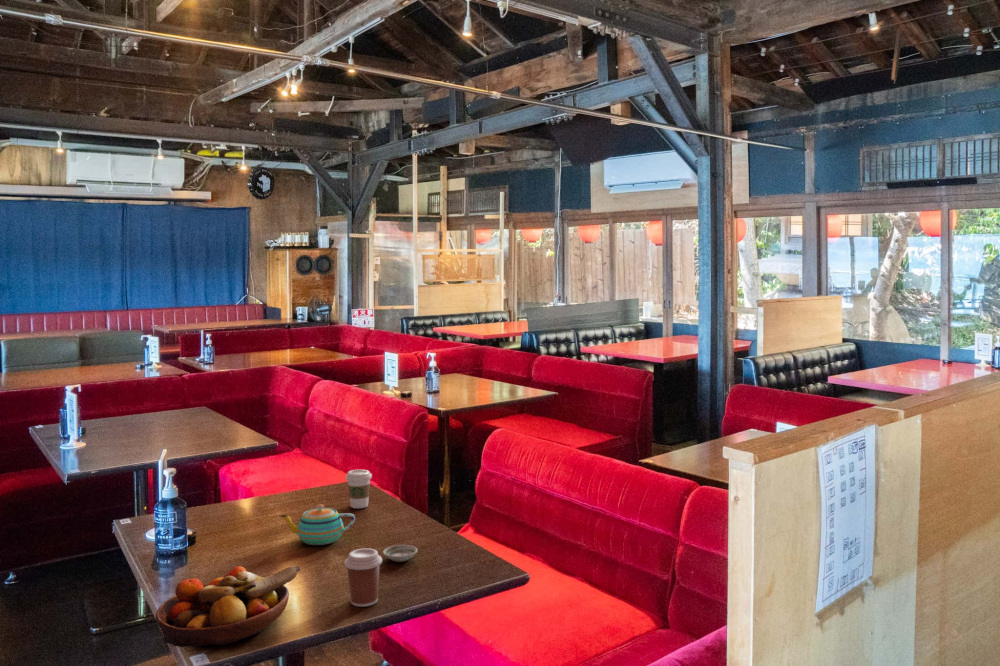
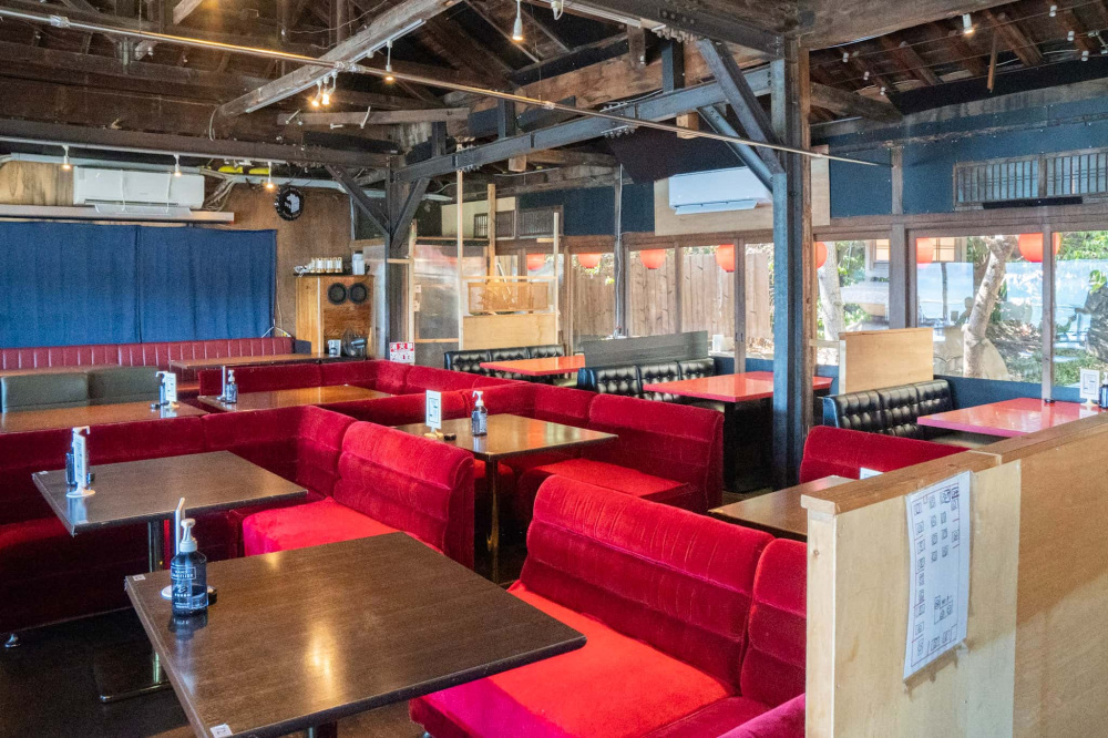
- coffee cup [345,469,373,509]
- saucer [382,544,419,563]
- fruit bowl [155,565,301,648]
- teapot [279,504,356,546]
- coffee cup [343,547,383,608]
